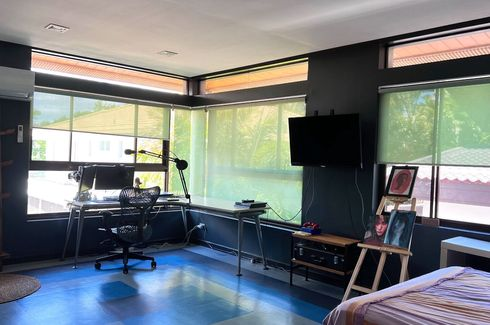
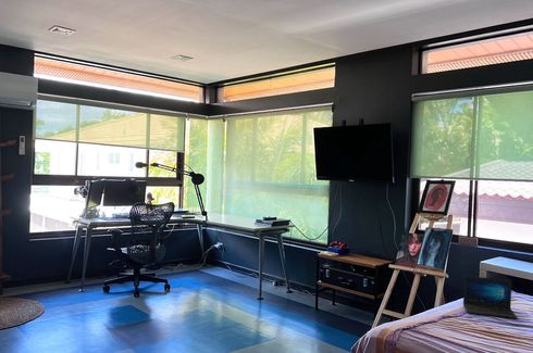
+ laptop [462,275,518,319]
